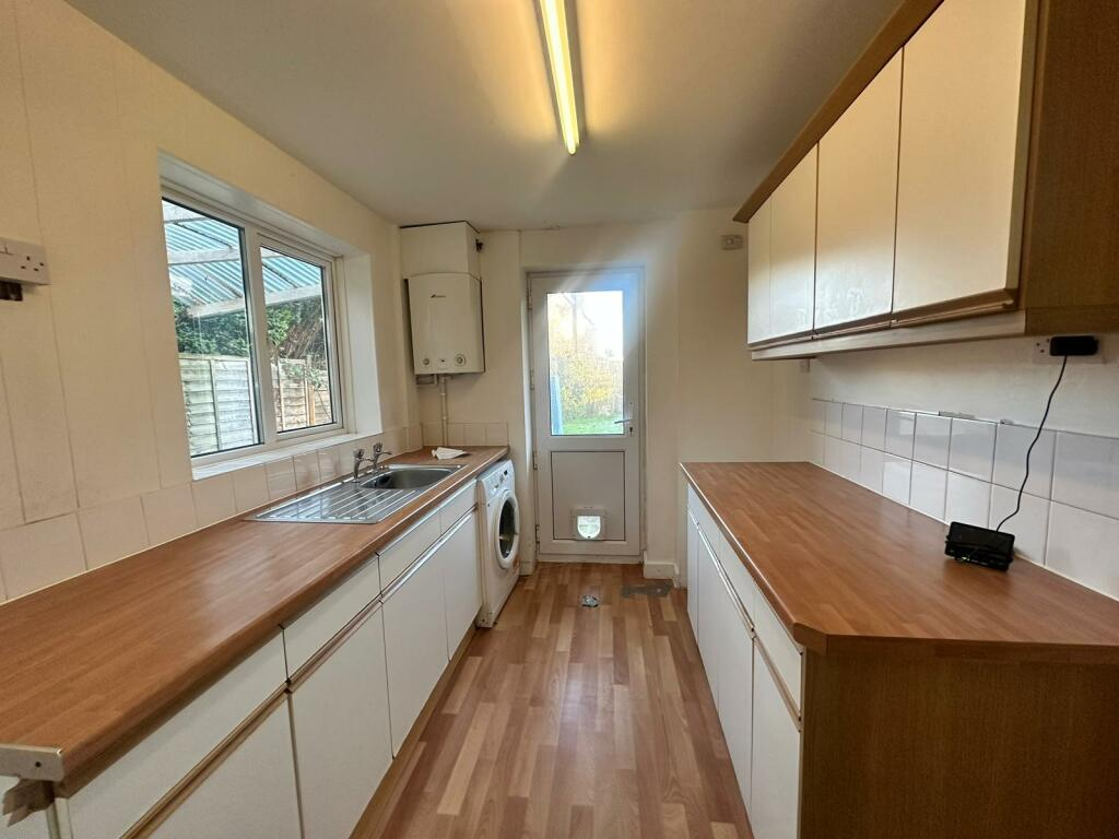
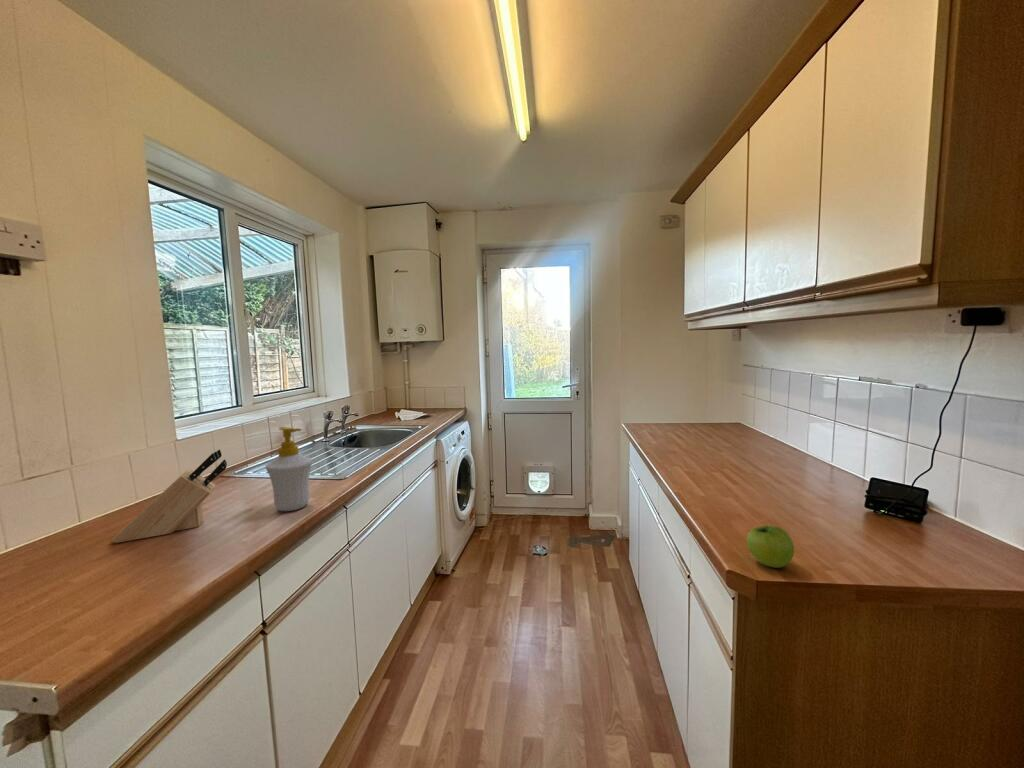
+ fruit [746,524,795,569]
+ soap bottle [264,426,314,512]
+ knife block [110,449,228,544]
